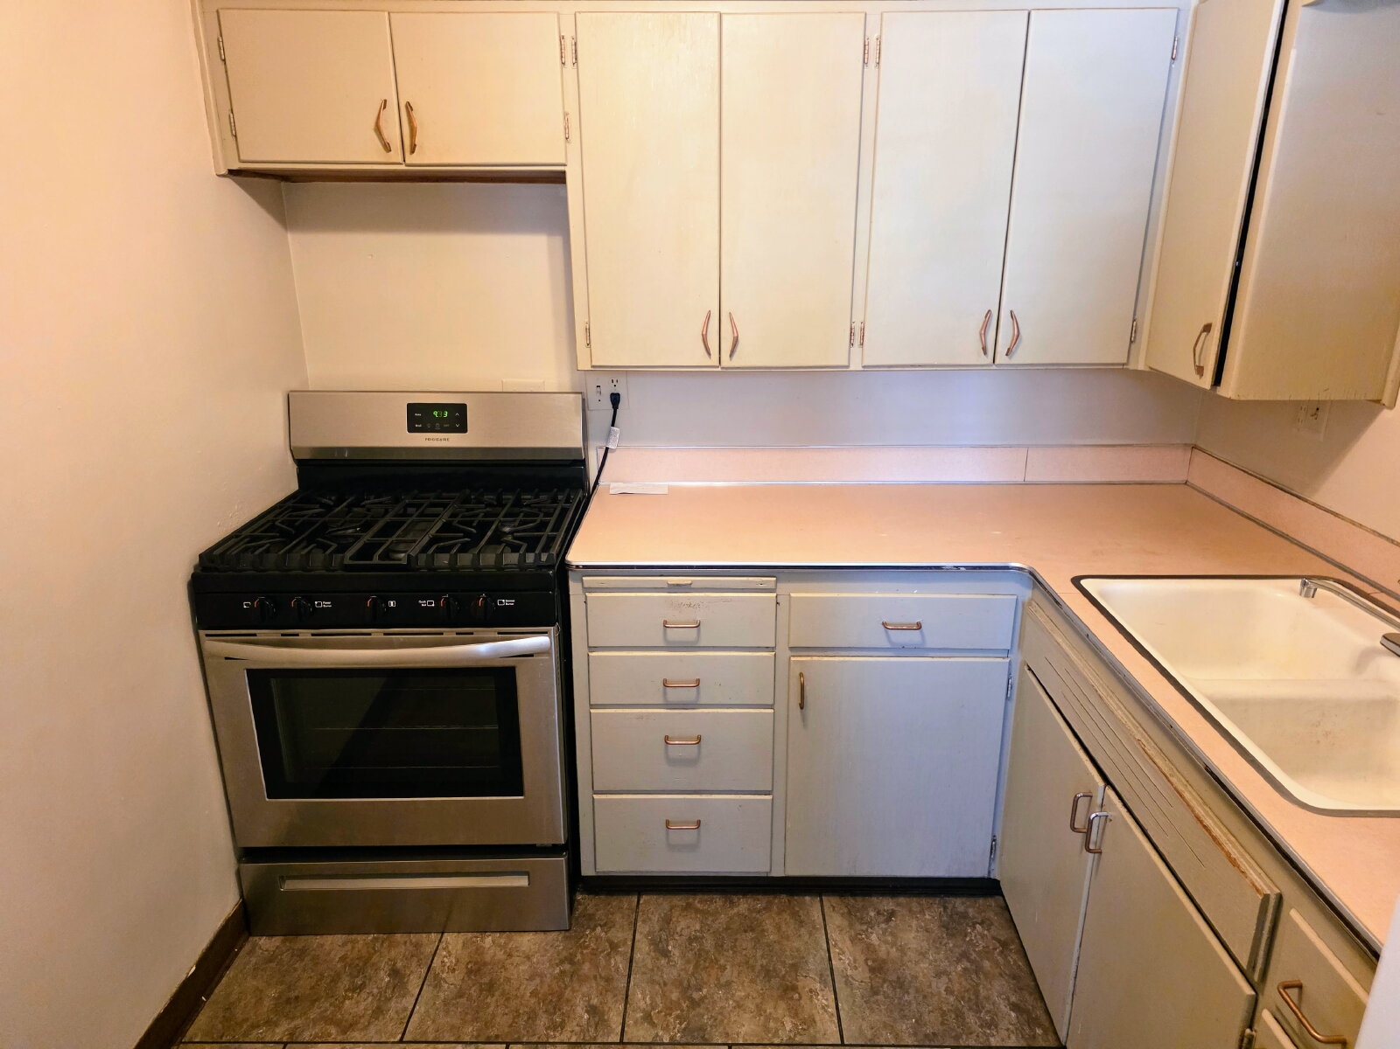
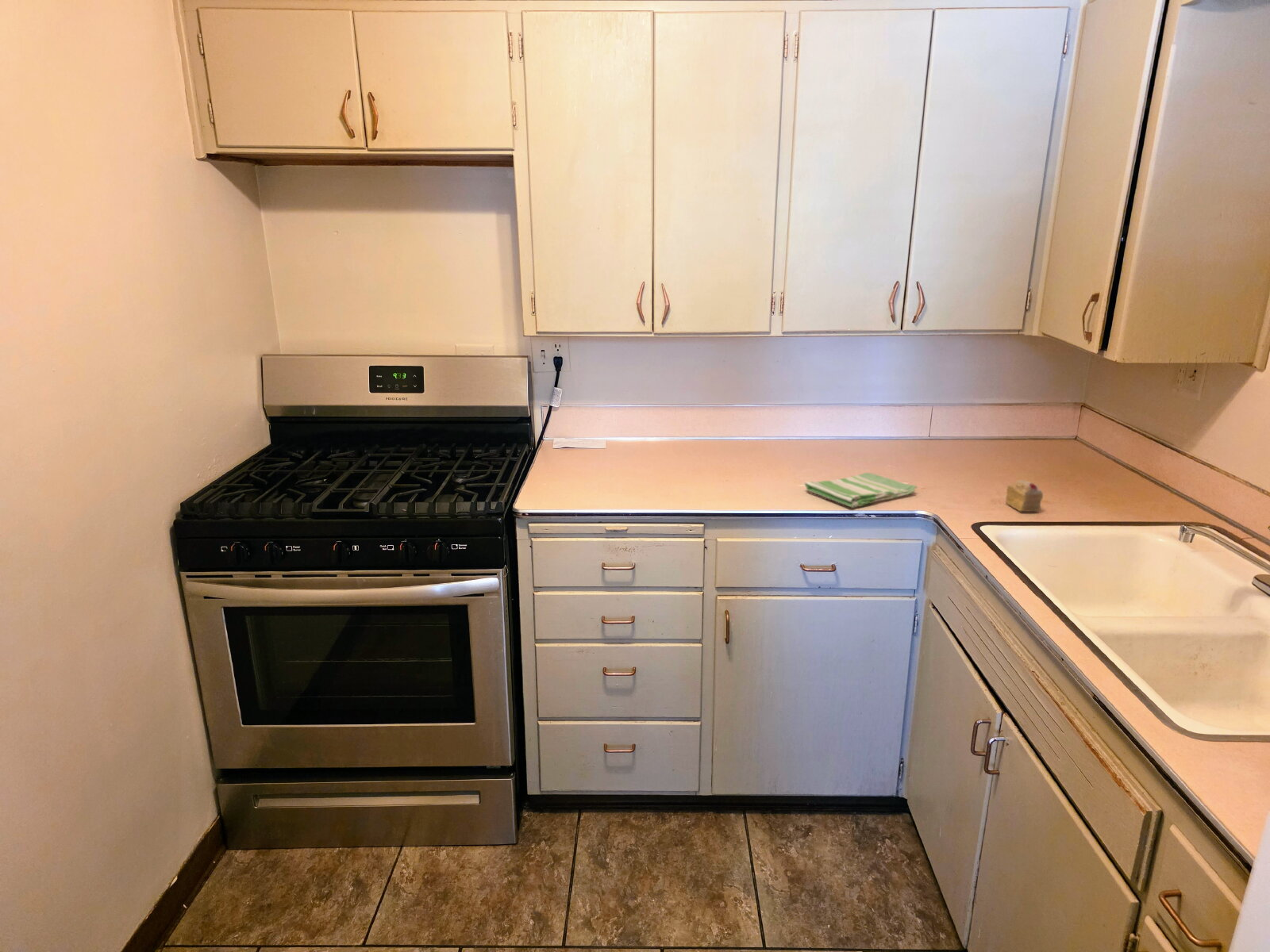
+ dish towel [803,472,918,509]
+ cake slice [1005,479,1044,512]
